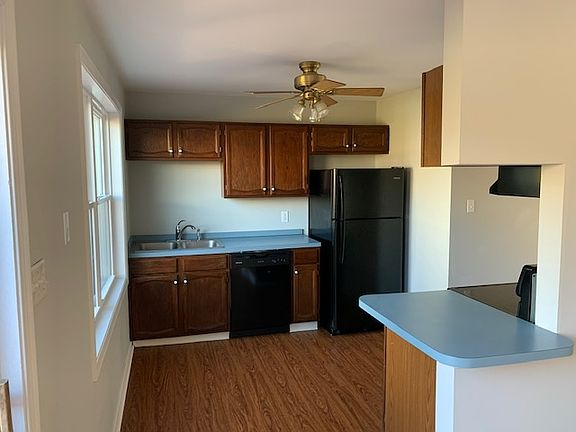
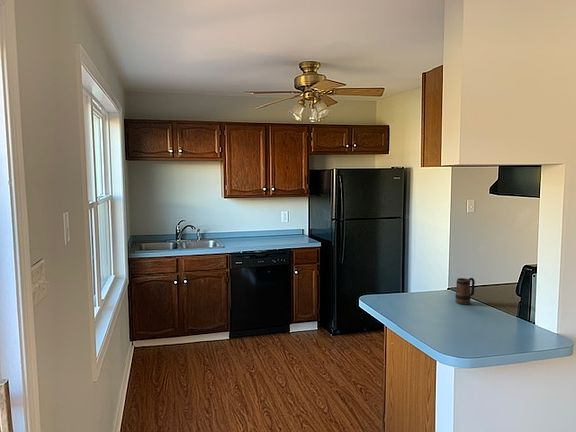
+ mug [454,277,476,305]
